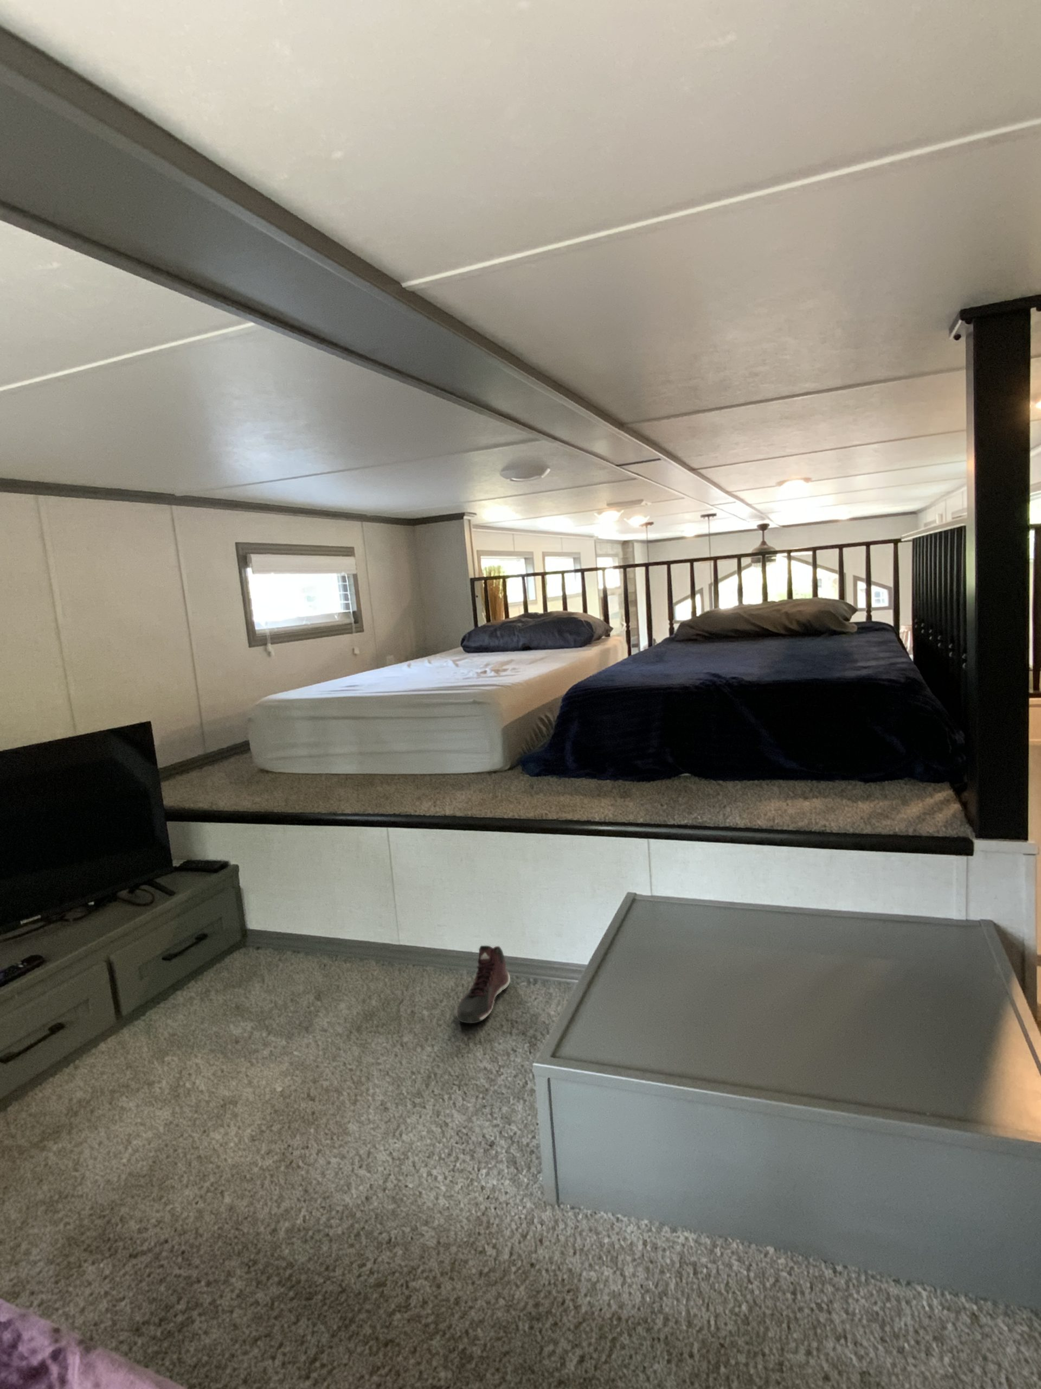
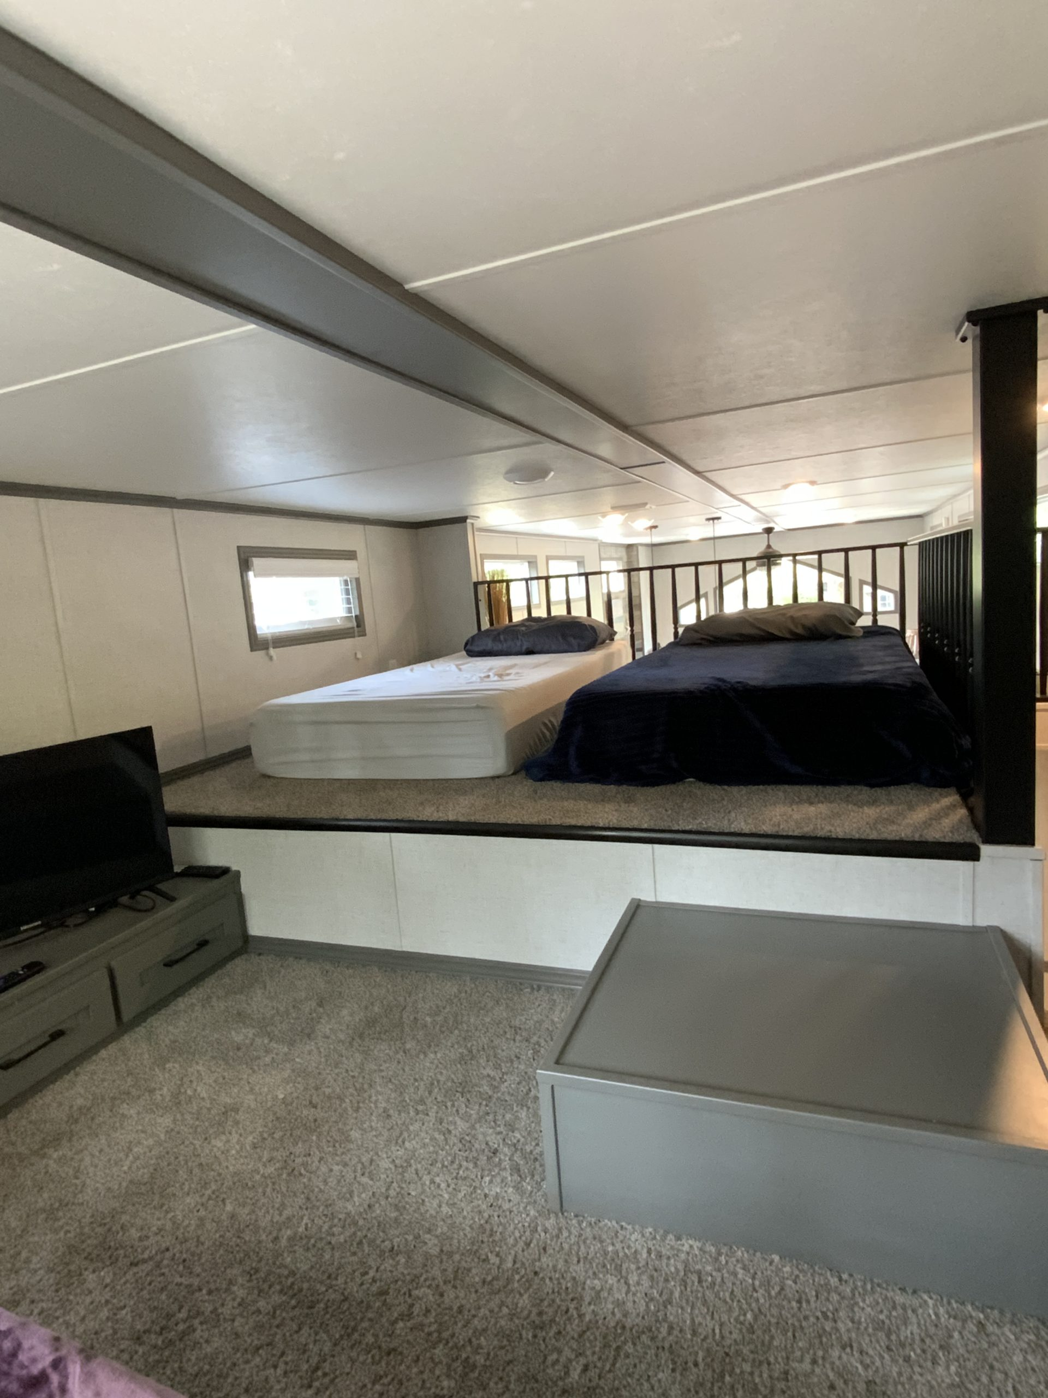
- sneaker [456,945,511,1024]
